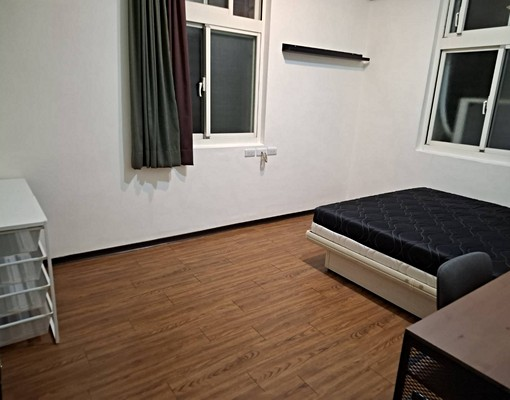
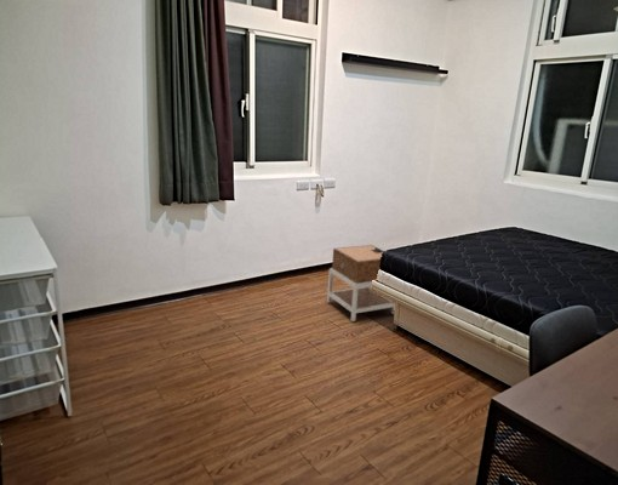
+ nightstand [326,244,396,323]
